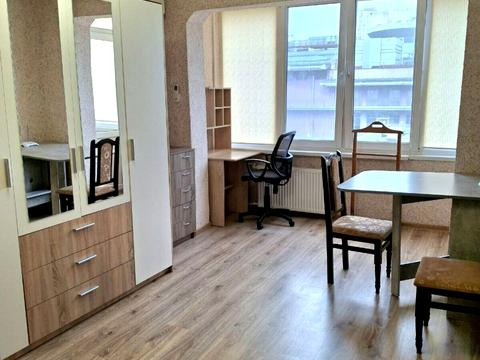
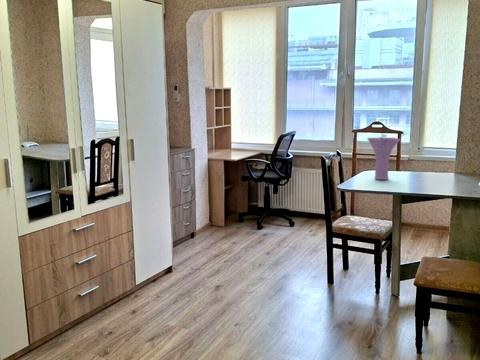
+ vase [366,136,402,181]
